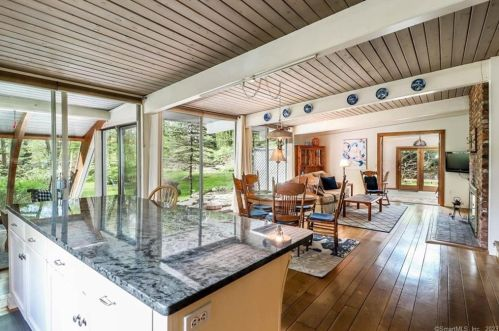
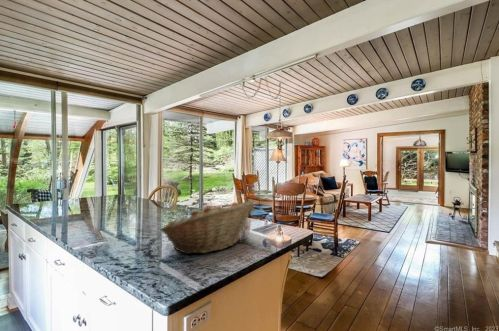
+ fruit basket [159,198,255,255]
